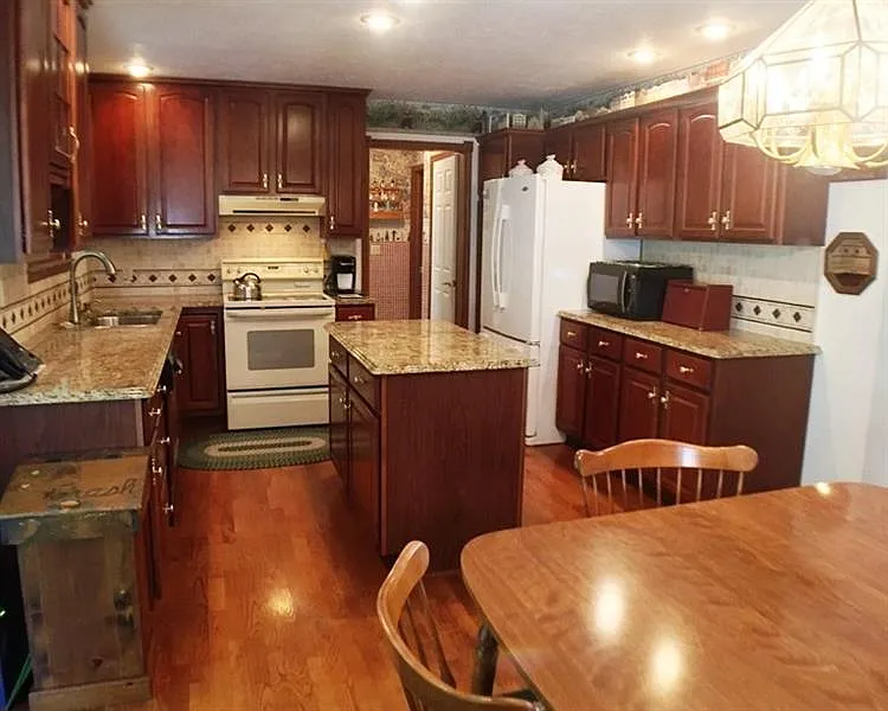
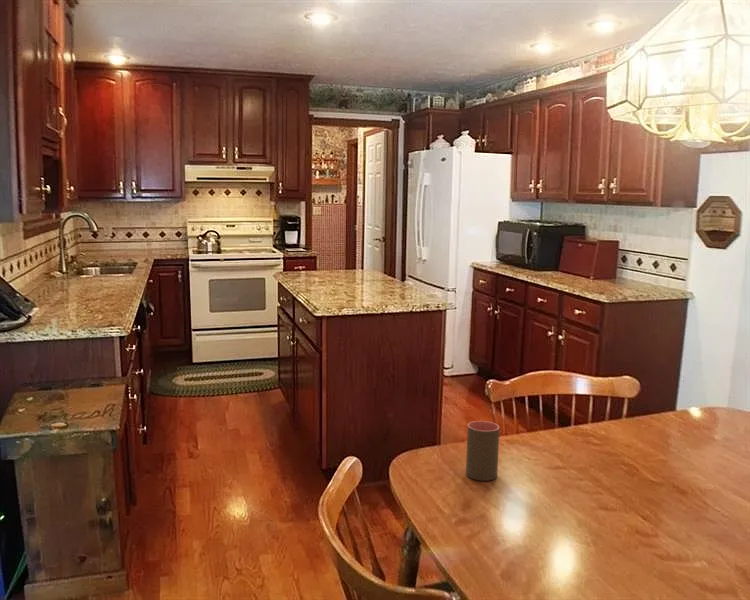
+ cup [465,420,500,482]
